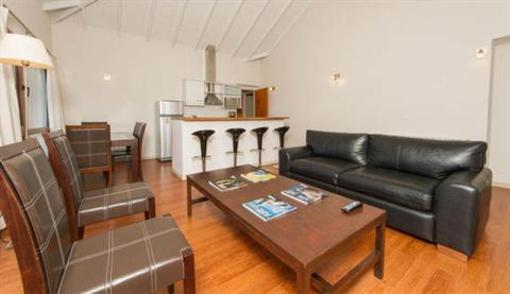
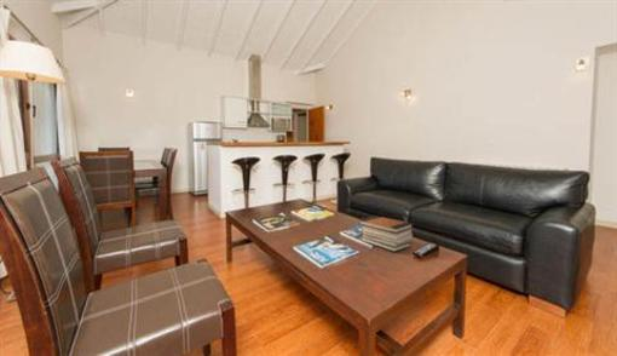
+ book stack [358,214,414,253]
